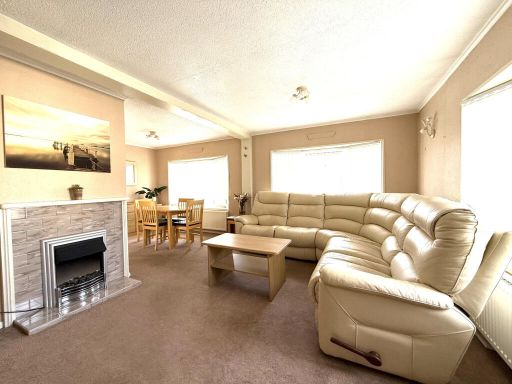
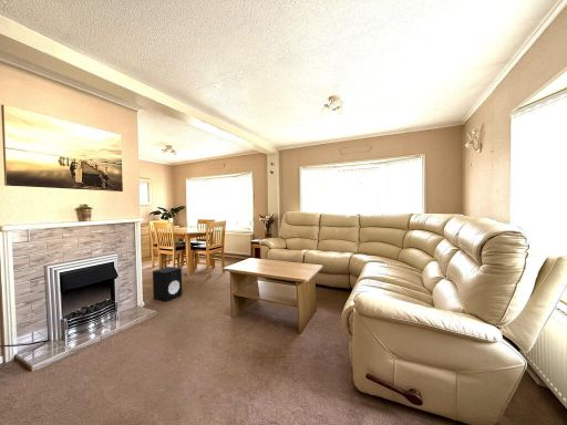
+ speaker [152,266,183,302]
